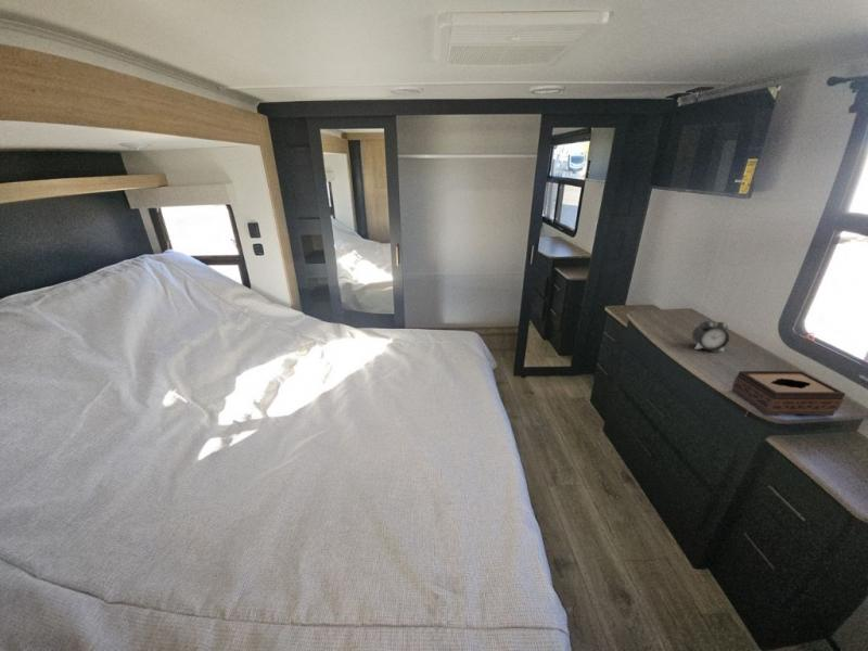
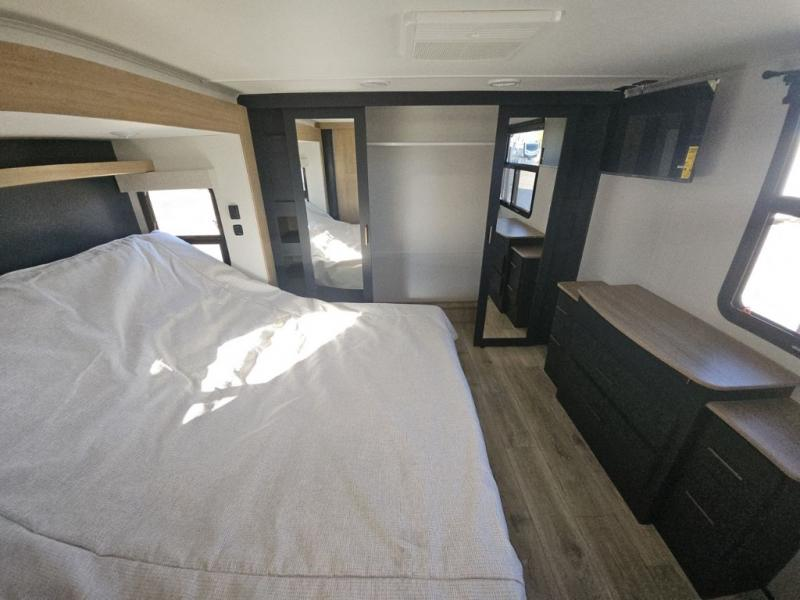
- alarm clock [691,320,730,353]
- tissue box [731,370,846,417]
